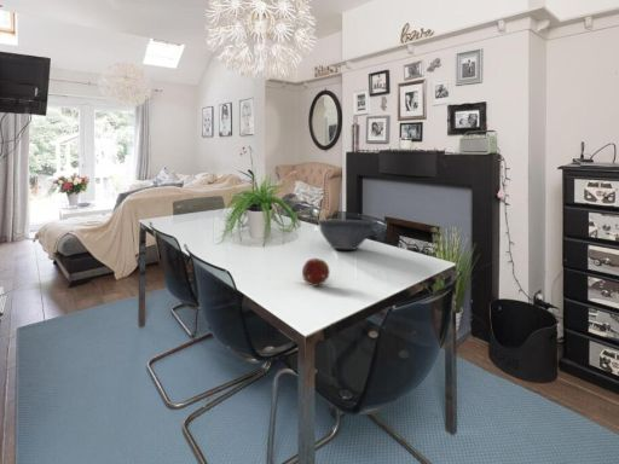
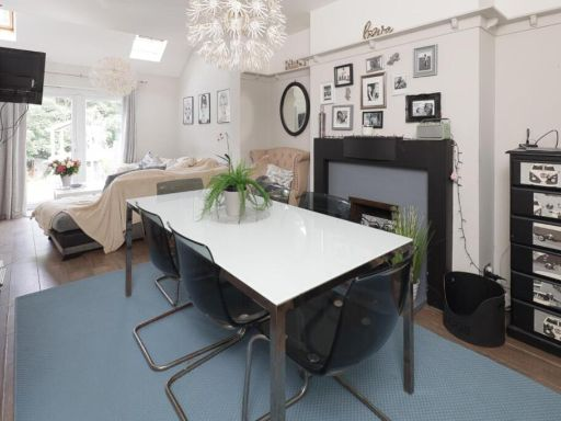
- fruit [301,257,331,288]
- bowl [316,219,376,250]
